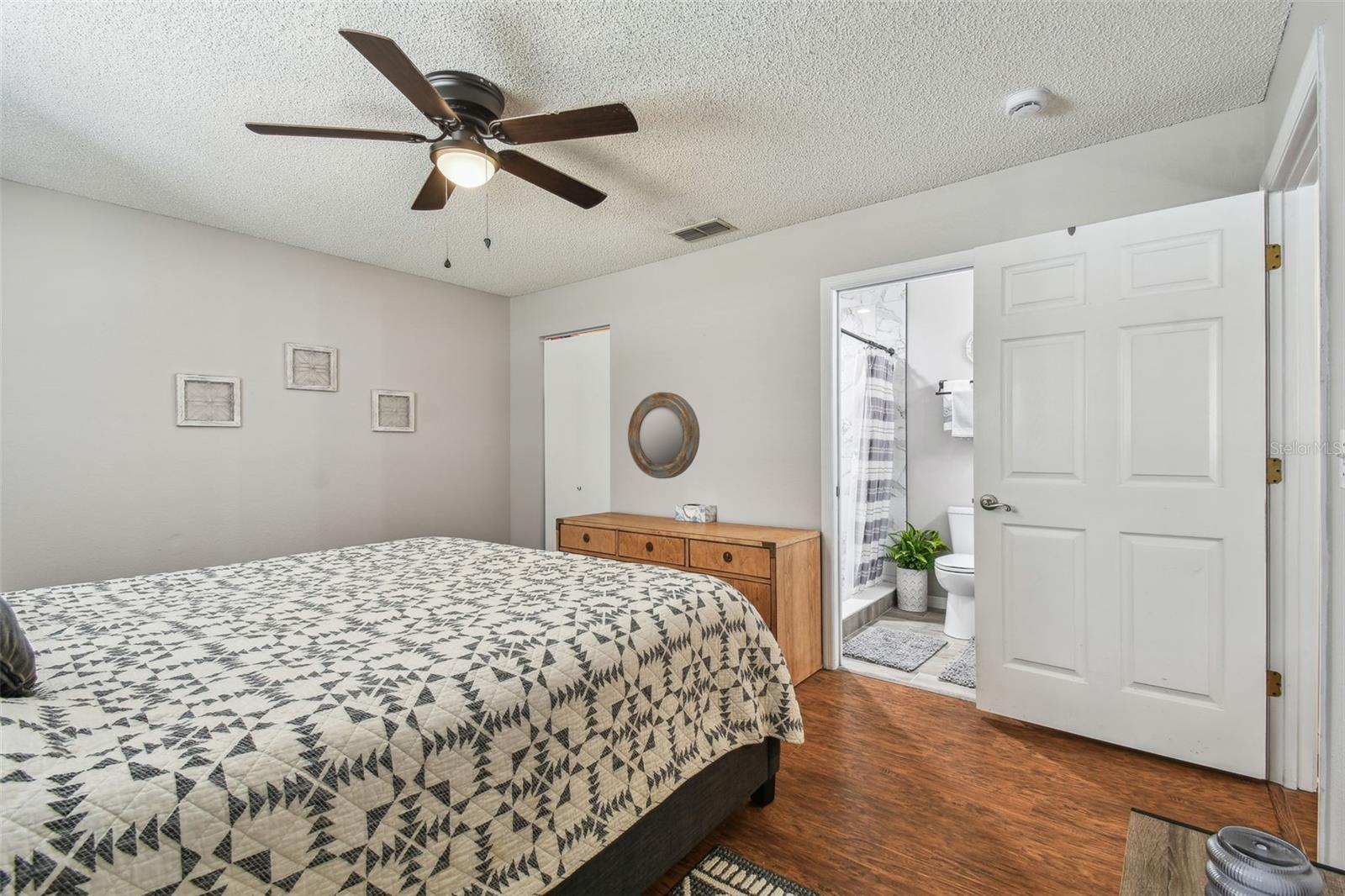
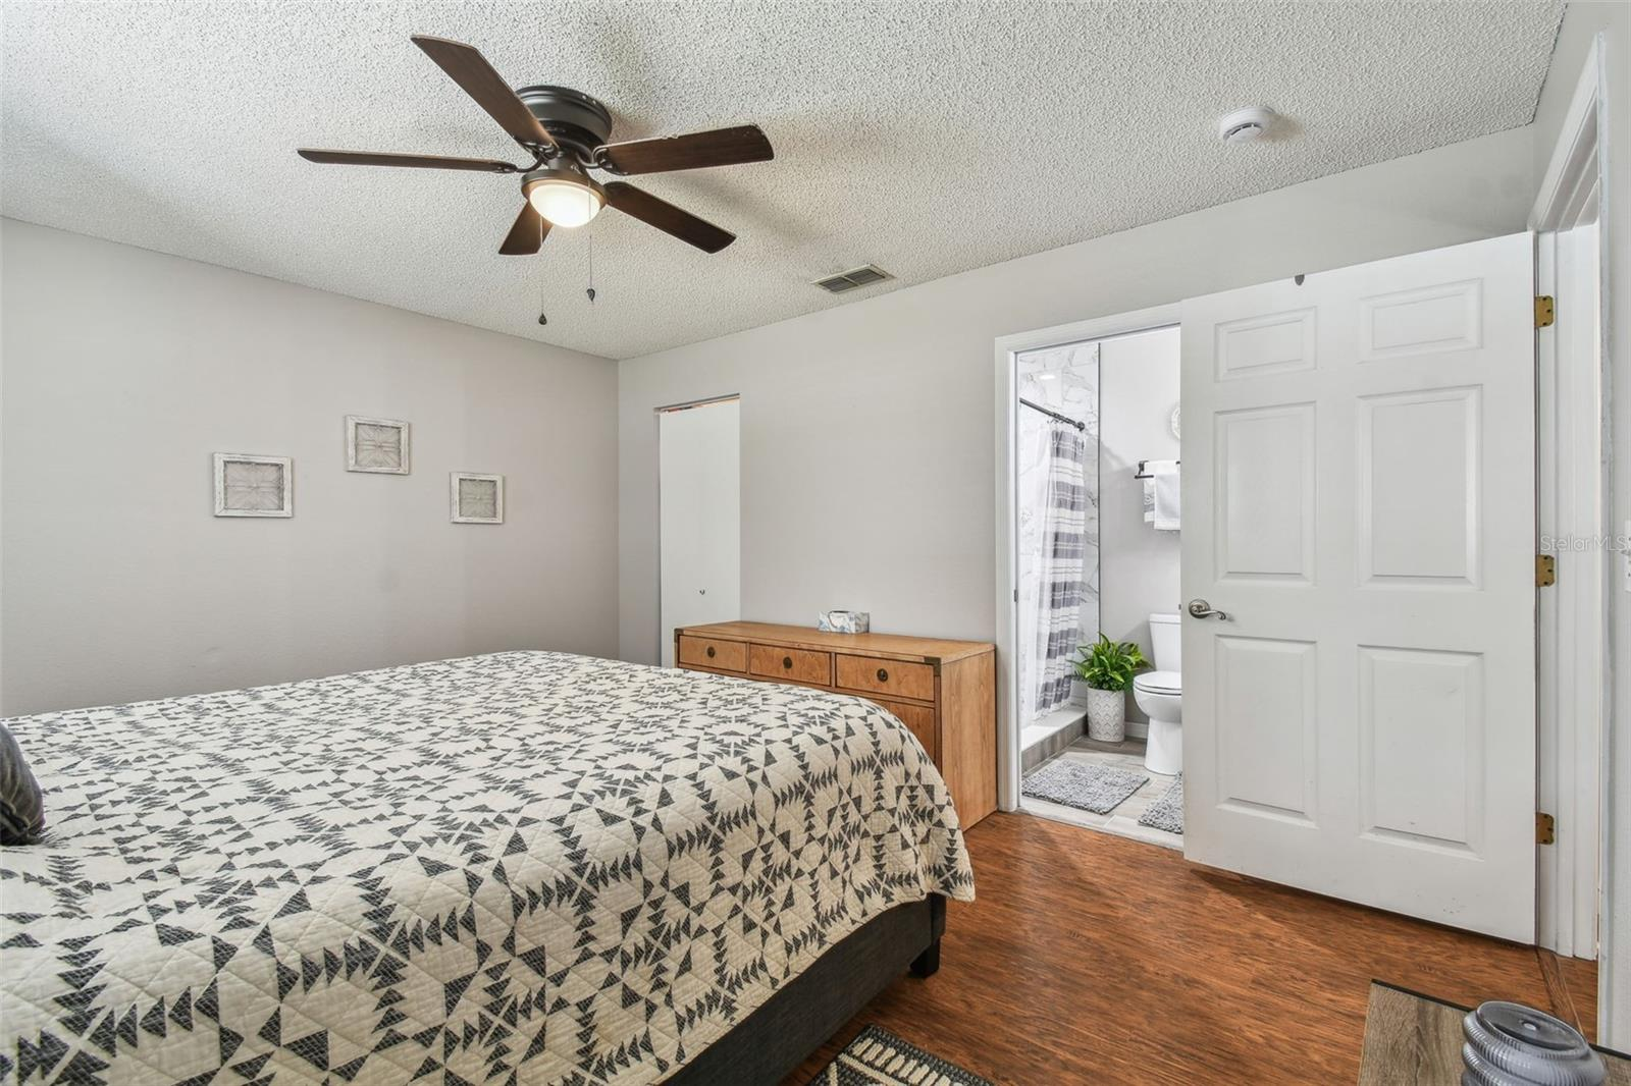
- home mirror [627,392,700,479]
